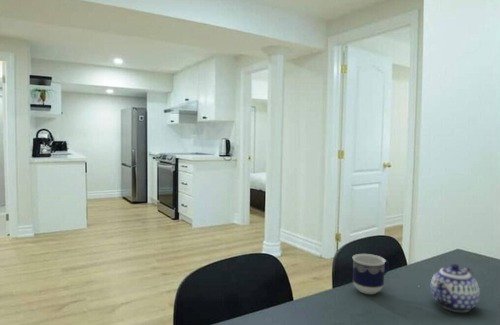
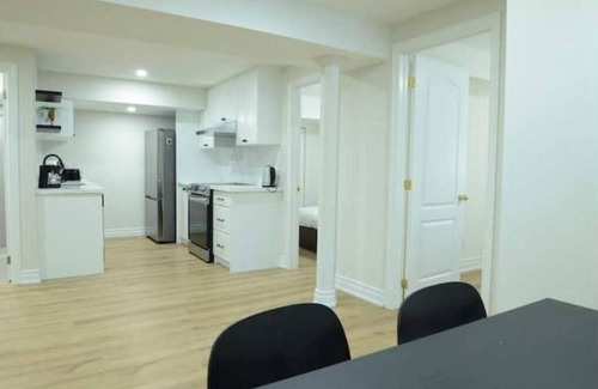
- teapot [429,263,481,314]
- cup [352,253,390,295]
